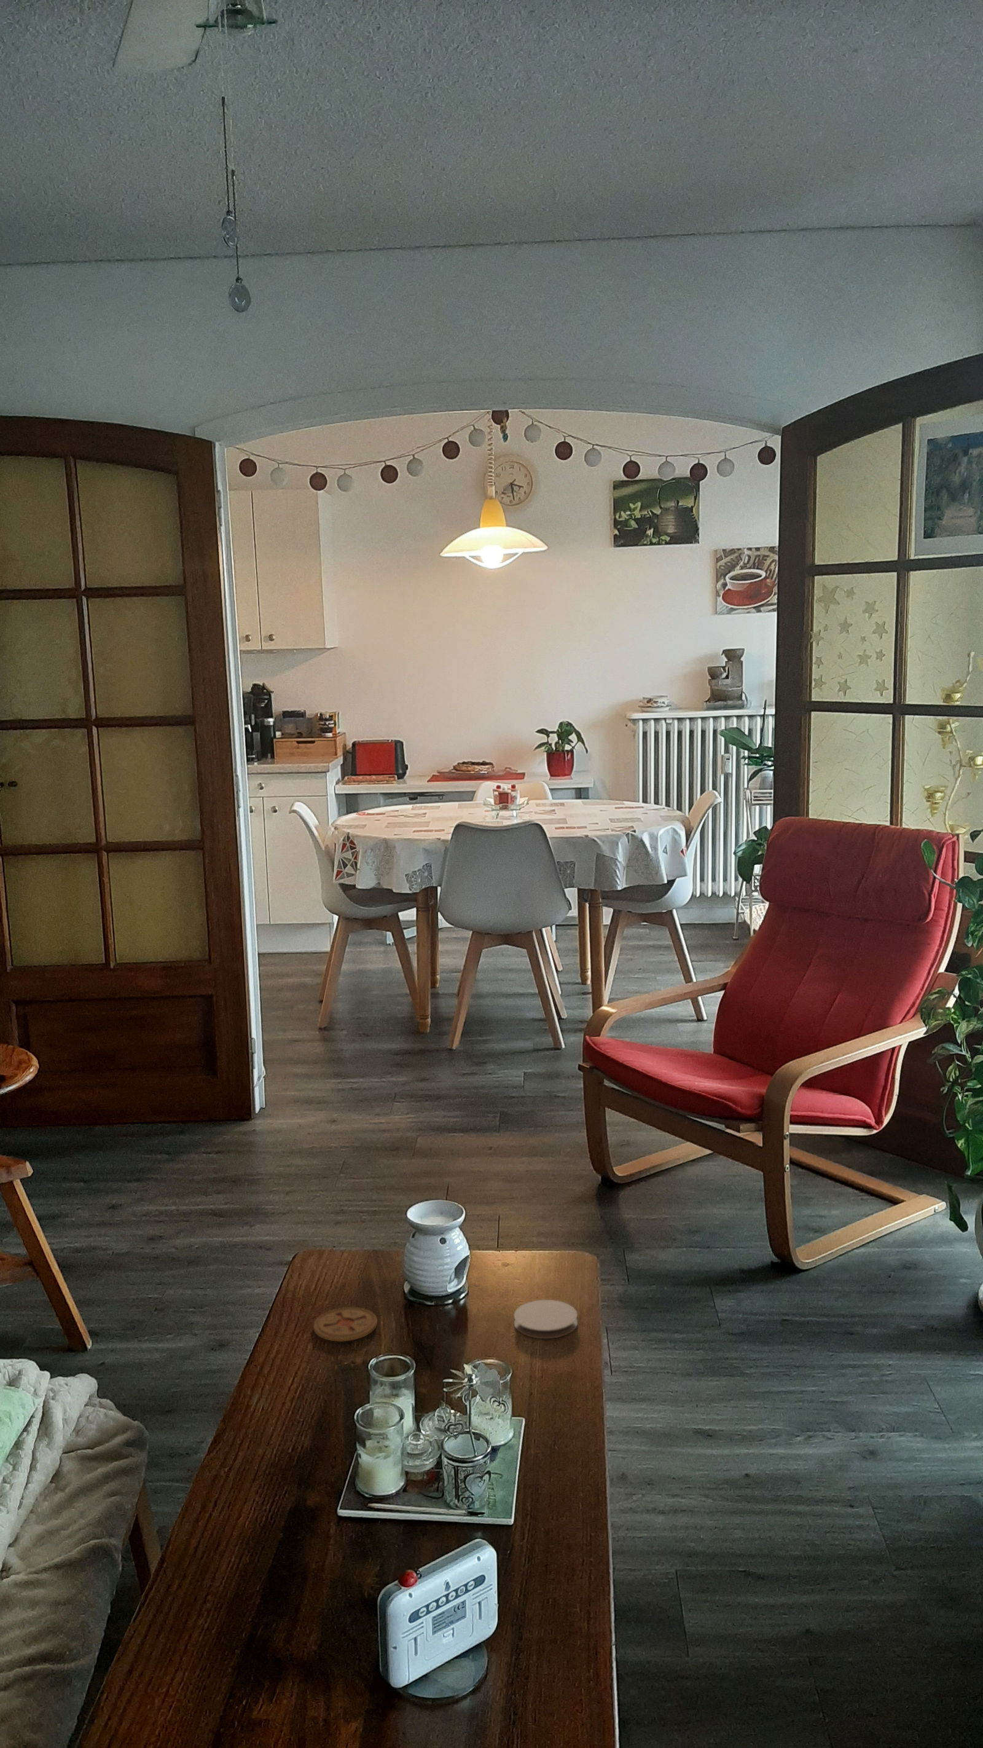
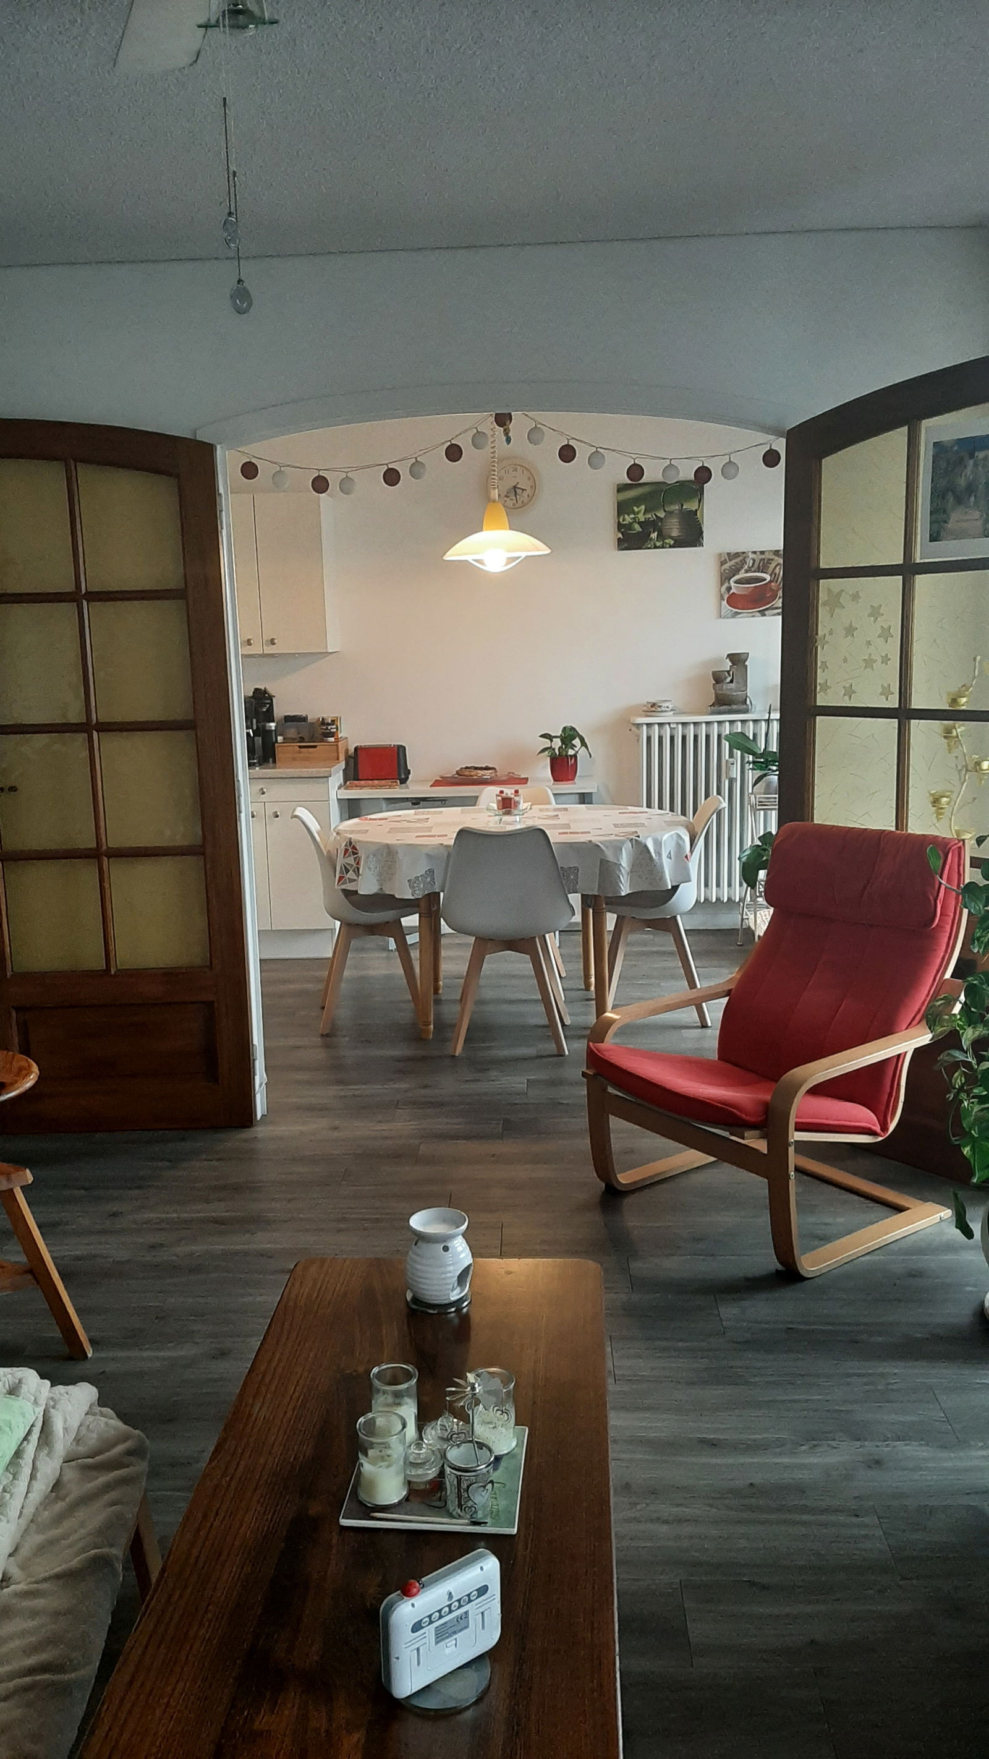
- coaster [514,1299,579,1340]
- coaster [313,1306,378,1342]
